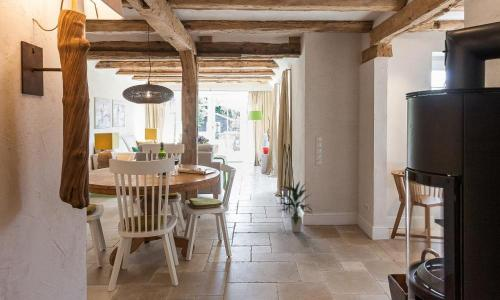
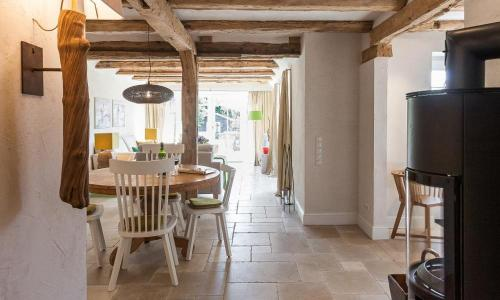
- indoor plant [276,180,314,233]
